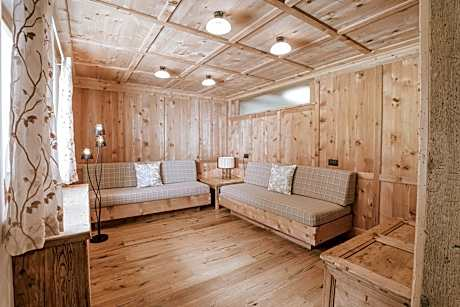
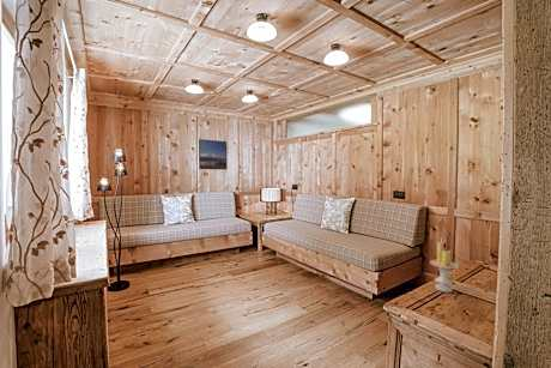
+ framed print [198,138,228,170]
+ candle [429,240,460,294]
